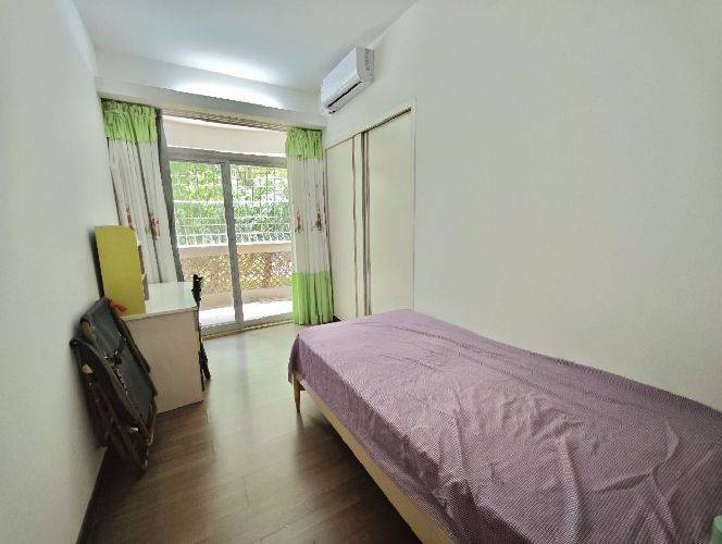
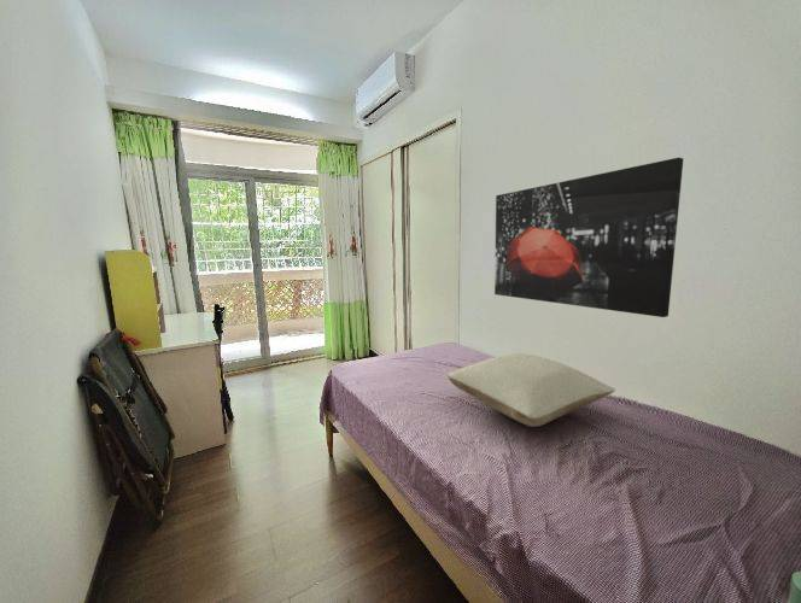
+ pillow [446,352,616,428]
+ wall art [493,157,684,318]
